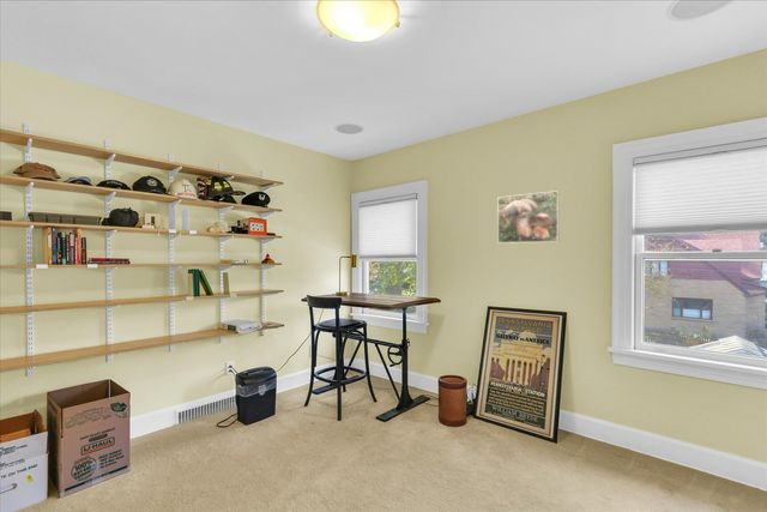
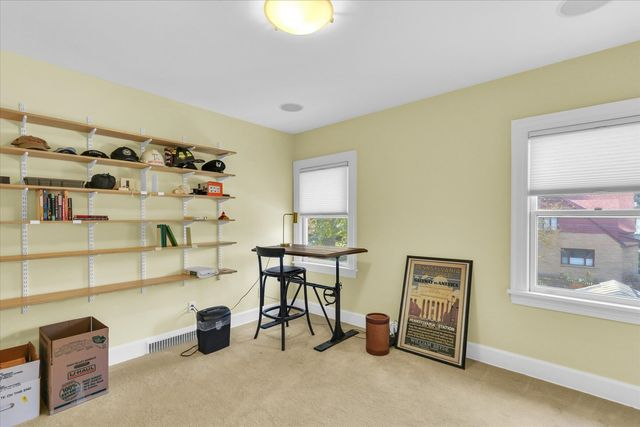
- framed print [496,189,561,245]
